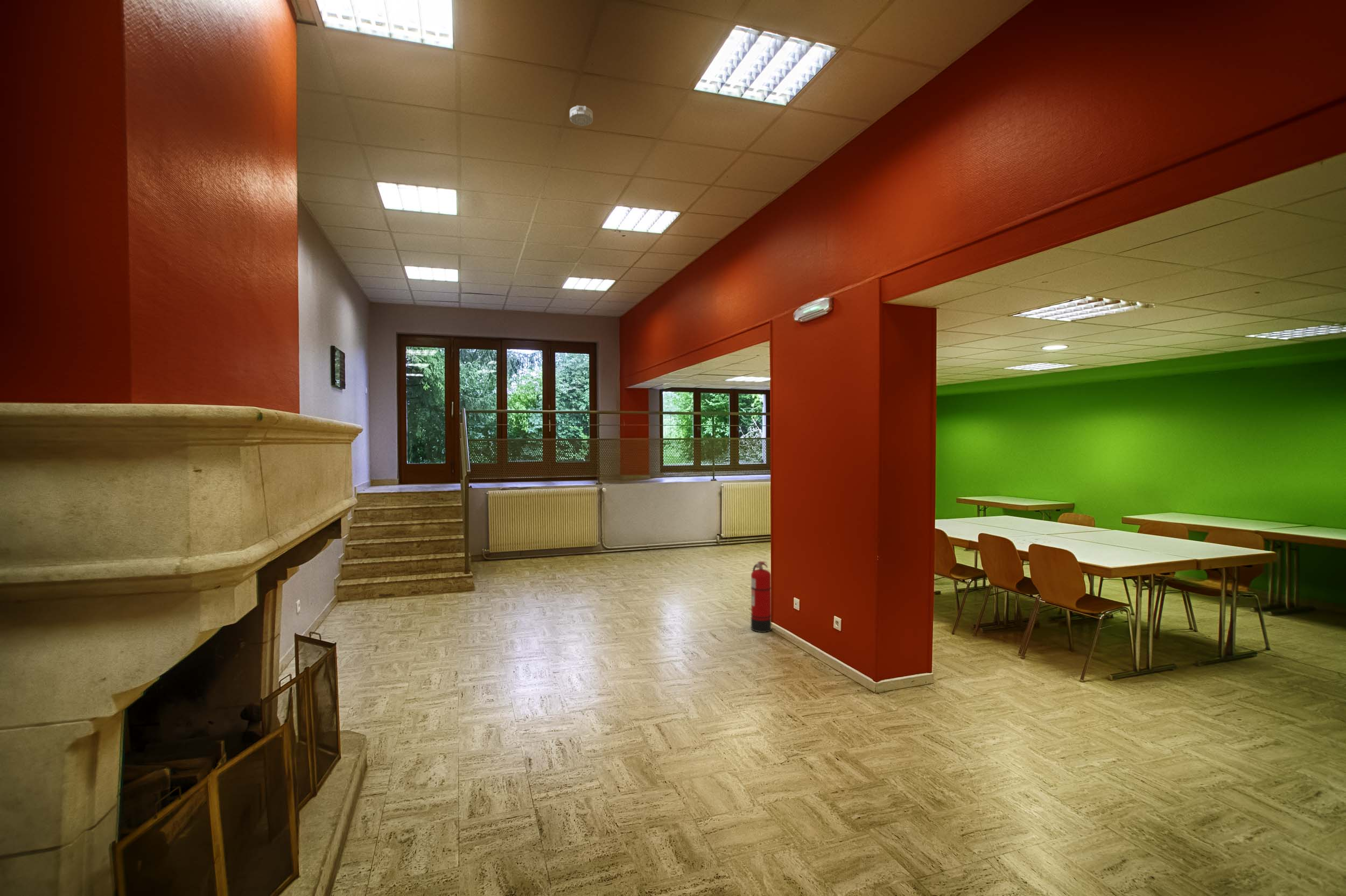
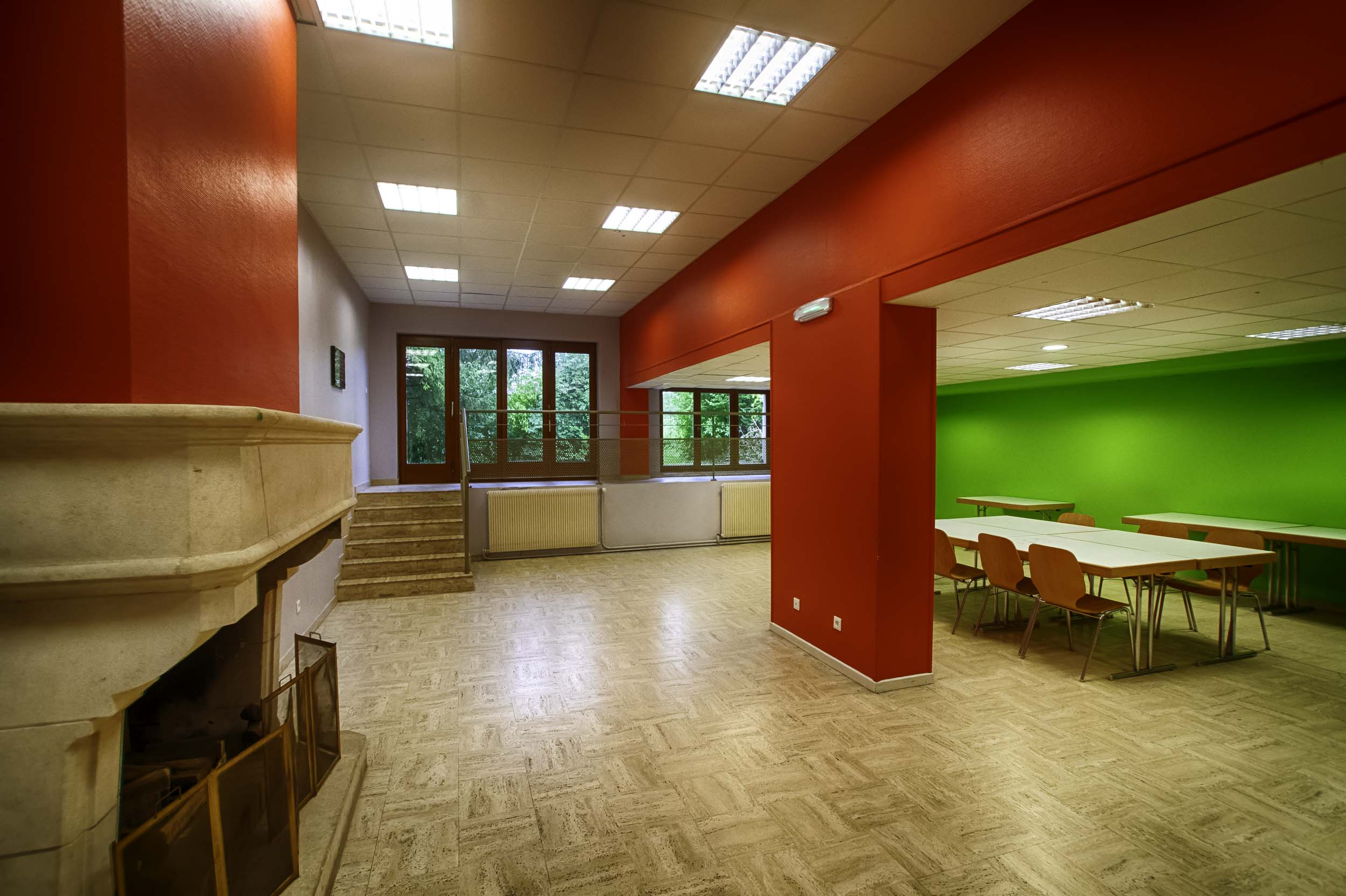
- fire extinguisher [751,561,773,633]
- smoke detector [569,105,593,126]
